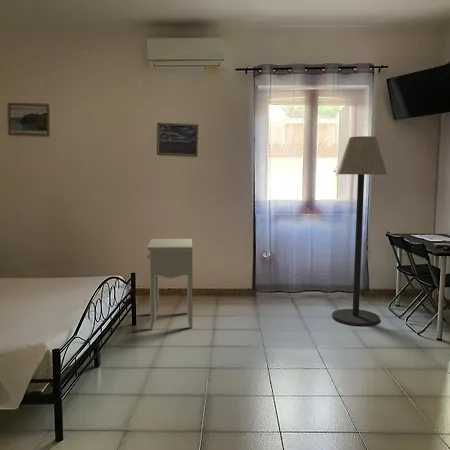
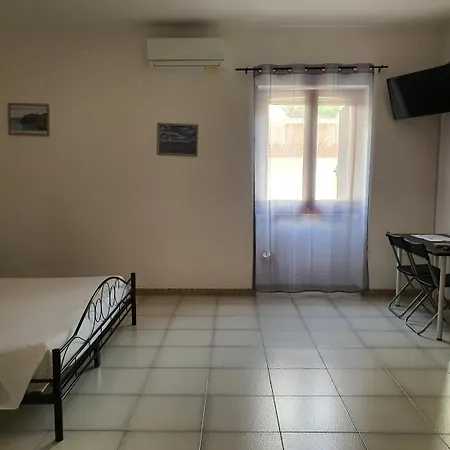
- nightstand [146,238,193,330]
- floor lamp [331,135,388,327]
